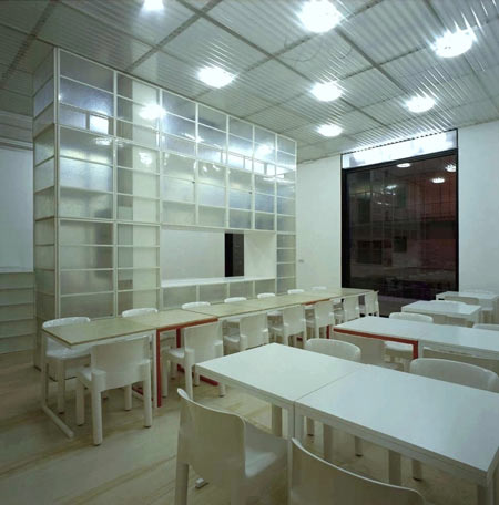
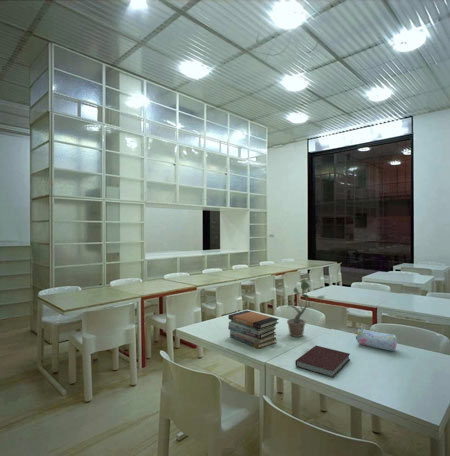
+ pencil case [355,327,398,352]
+ potted plant [277,280,326,338]
+ notebook [294,344,351,378]
+ book stack [227,309,280,350]
